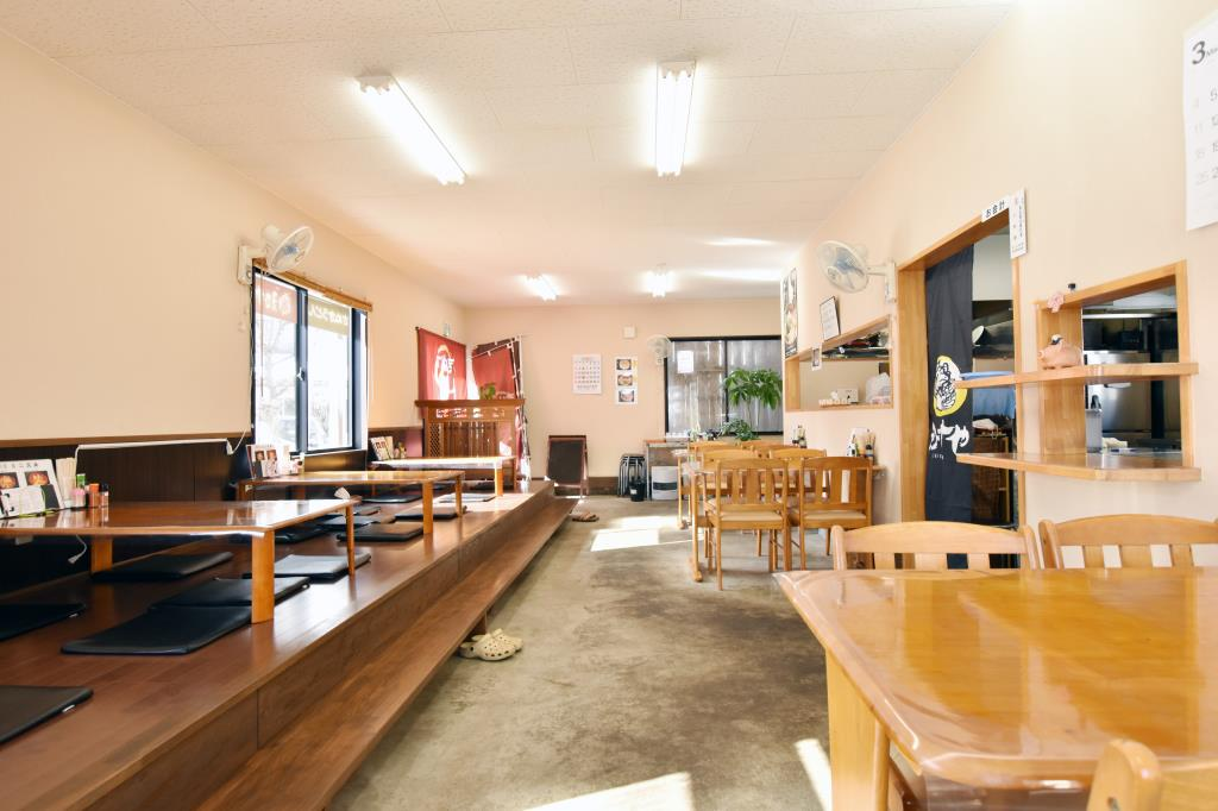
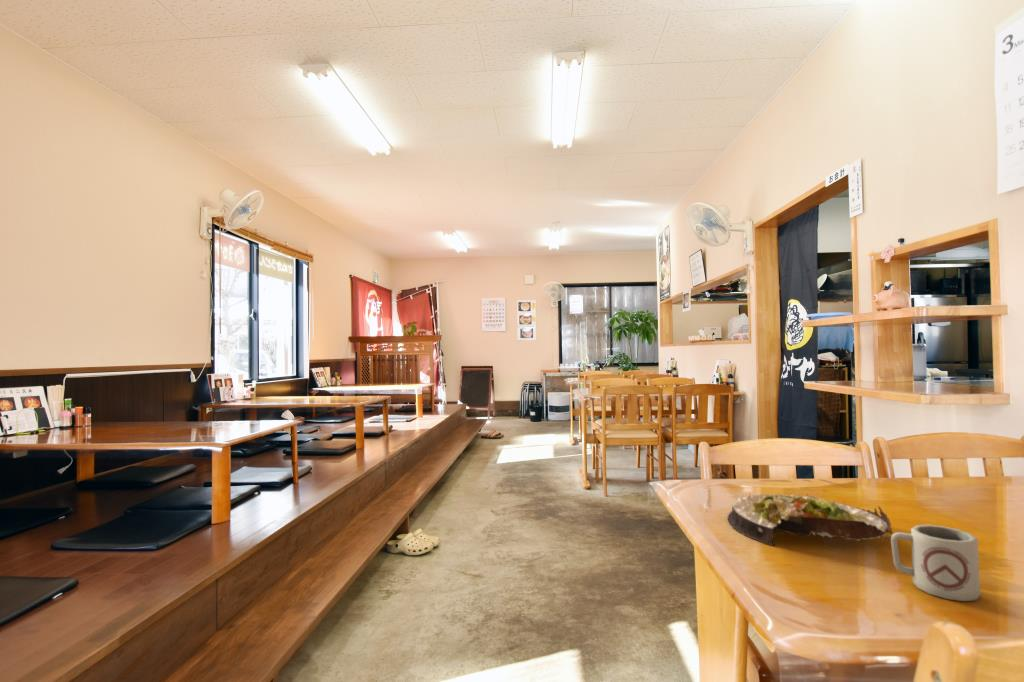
+ salad plate [726,492,894,547]
+ cup [890,524,981,602]
